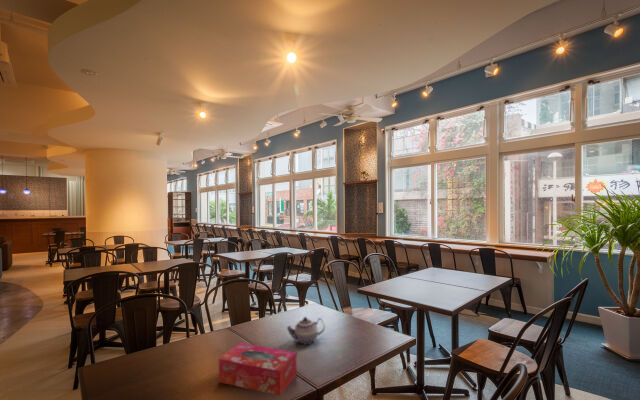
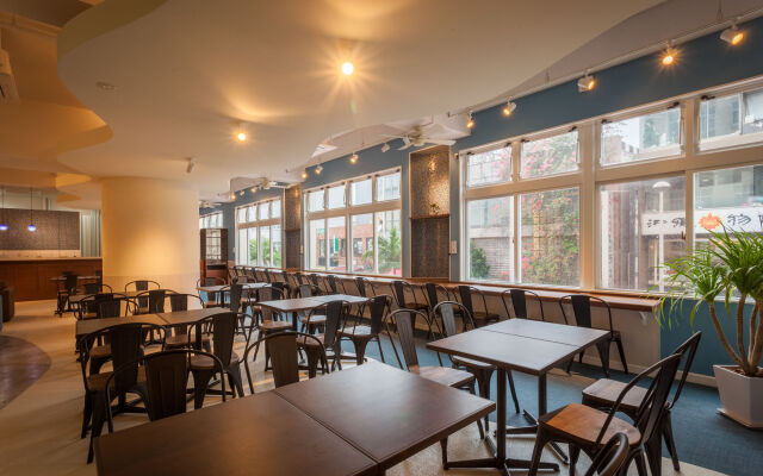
- teapot [286,316,326,345]
- tissue box [218,342,298,396]
